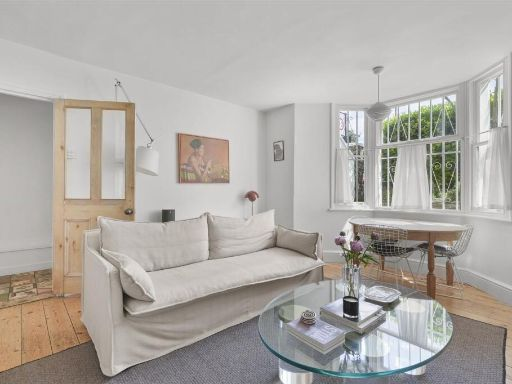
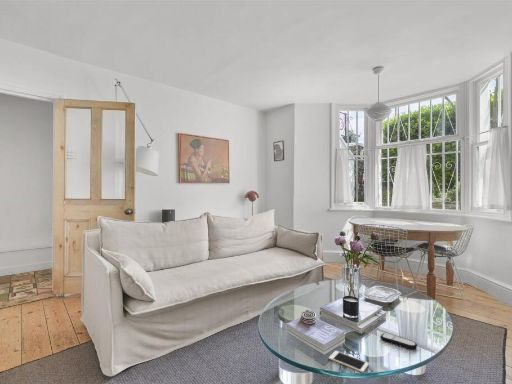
+ remote control [380,332,418,350]
+ cell phone [328,350,370,373]
